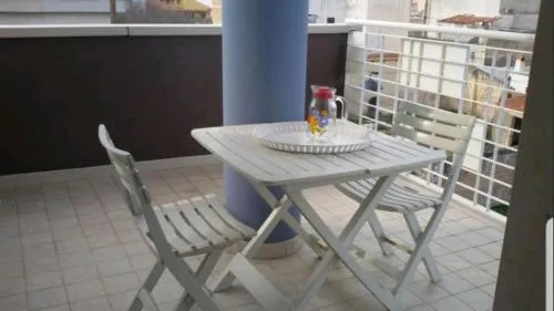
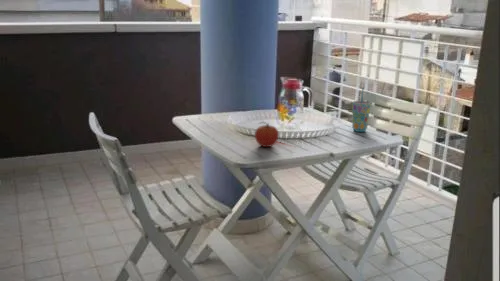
+ fruit [254,121,280,148]
+ cup [351,87,372,133]
